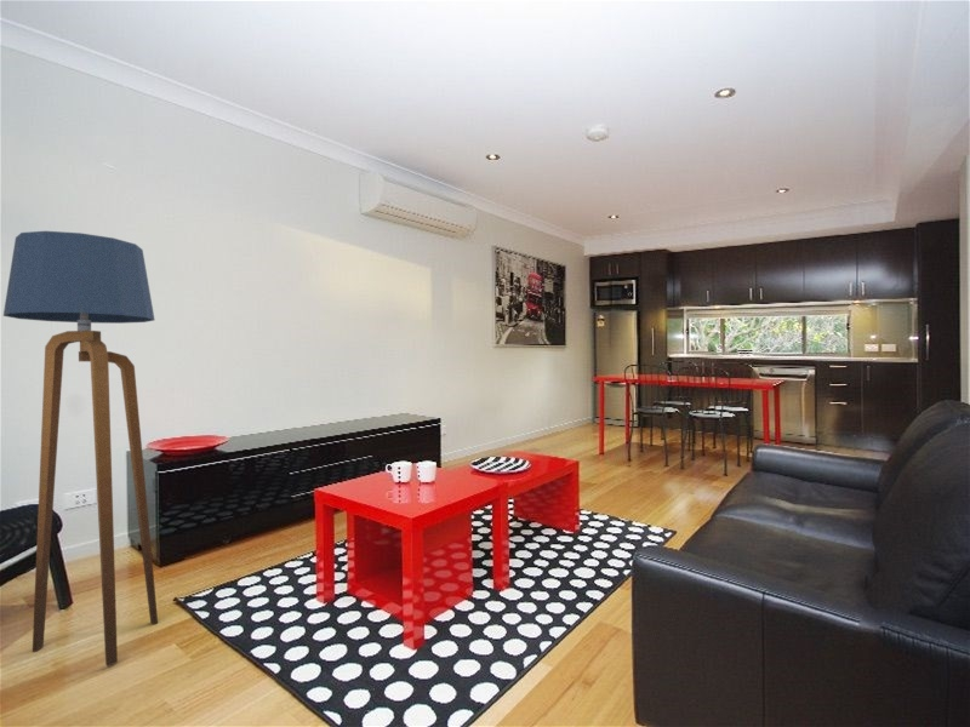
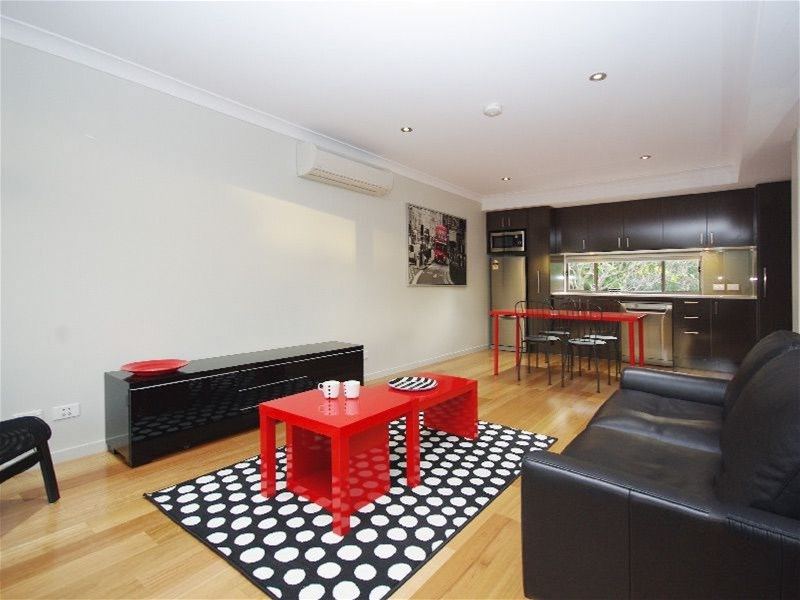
- floor lamp [2,230,159,668]
